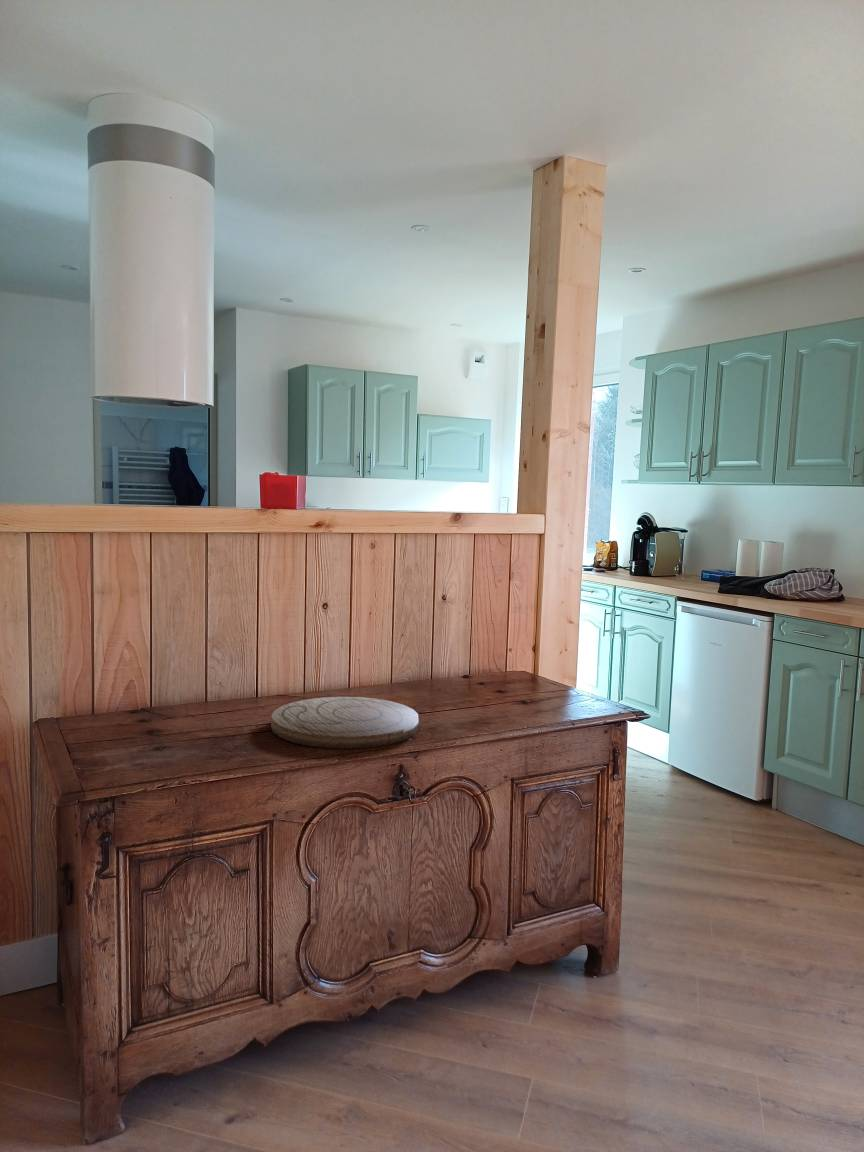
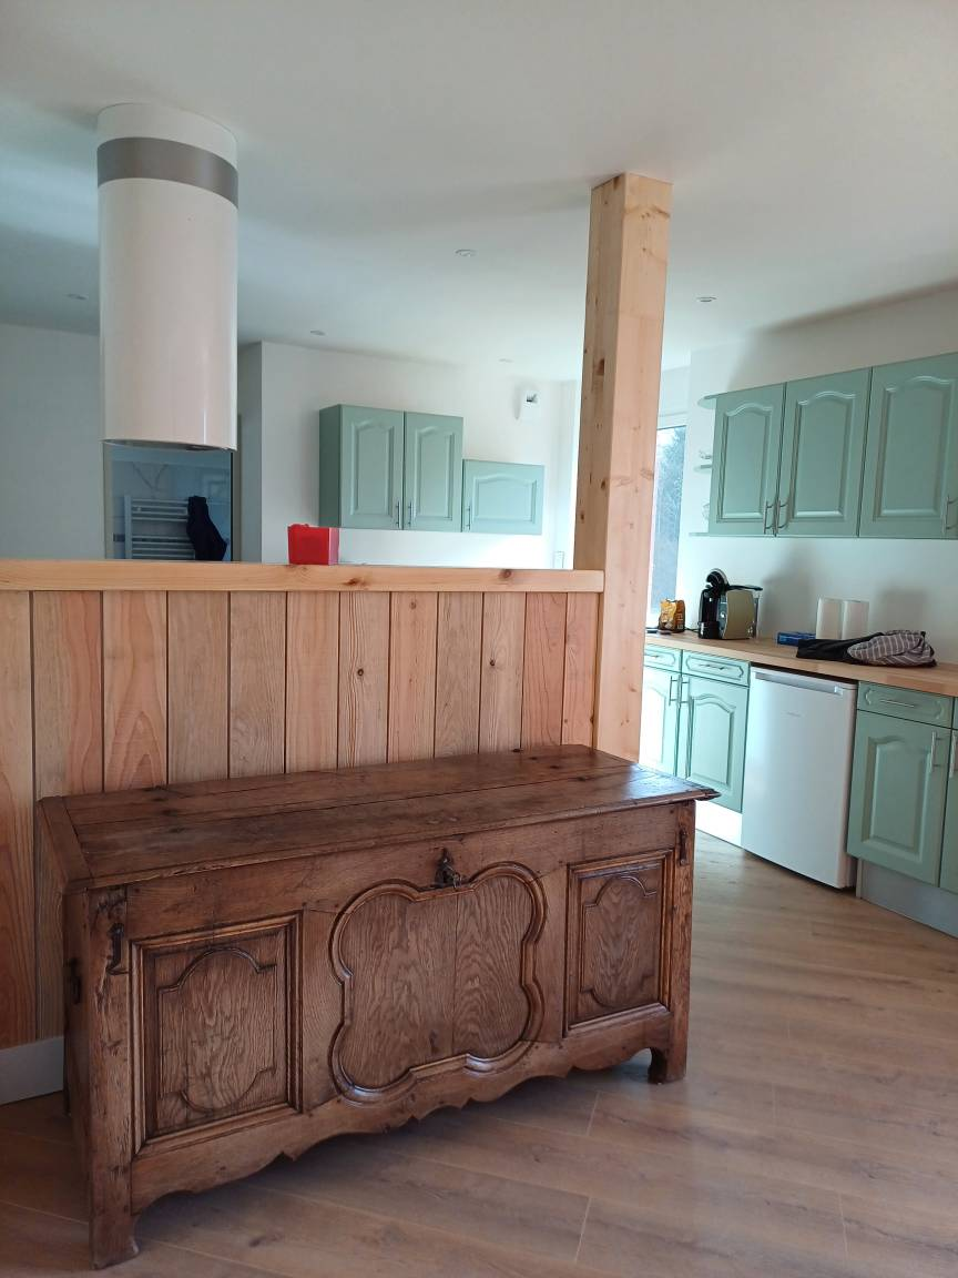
- cutting board [270,696,419,750]
